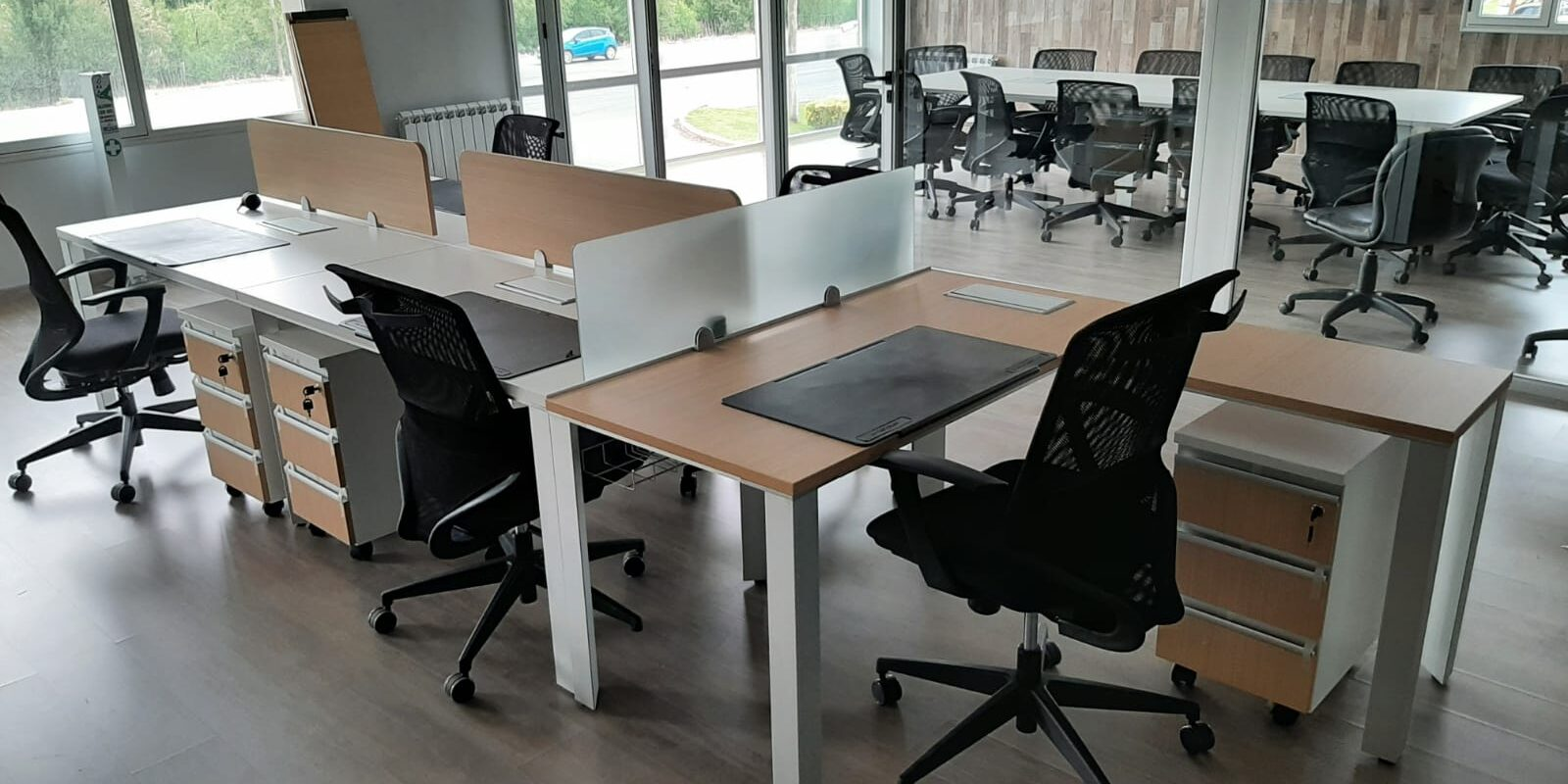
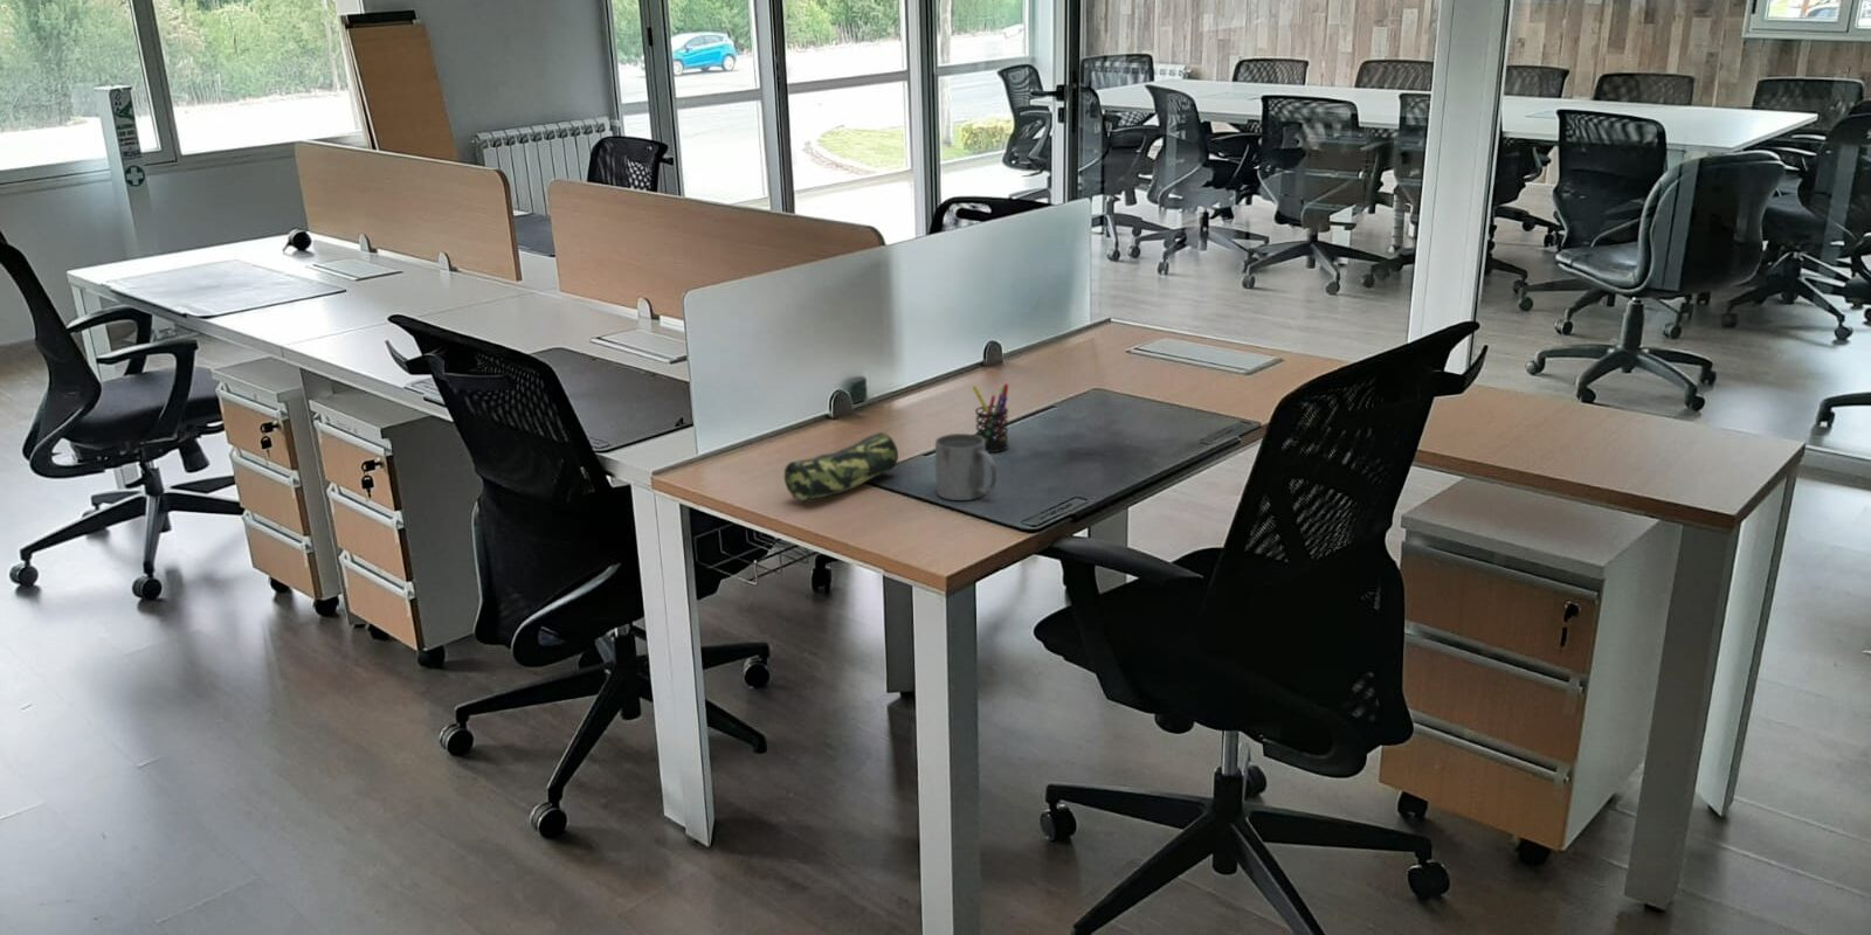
+ pencil case [784,432,900,502]
+ pen holder [970,382,1009,453]
+ mug [934,433,998,501]
